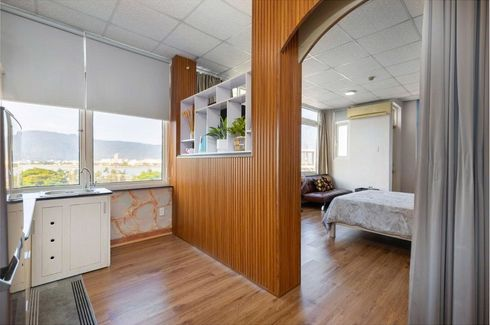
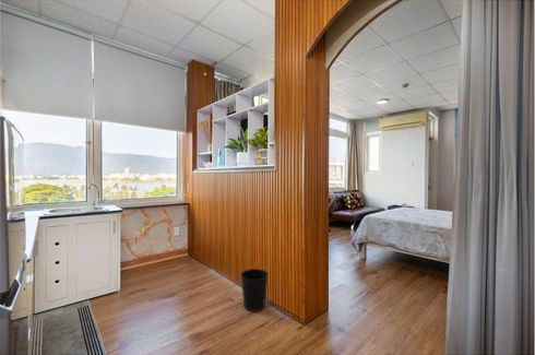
+ wastebasket [239,268,270,312]
